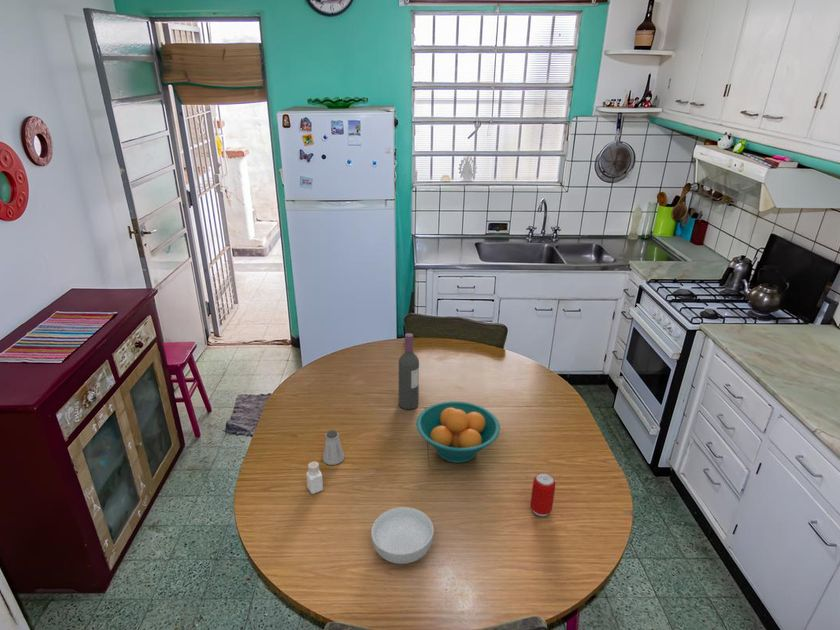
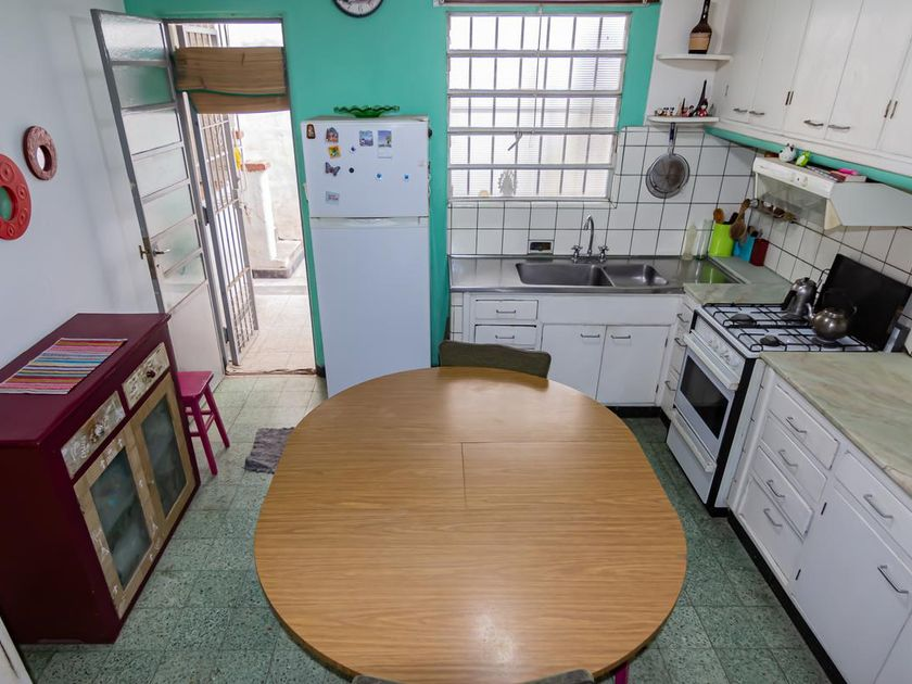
- beverage can [529,472,556,517]
- fruit bowl [415,400,501,464]
- pepper shaker [305,461,324,495]
- wine bottle [398,332,420,410]
- cereal bowl [370,506,435,565]
- saltshaker [322,429,345,466]
